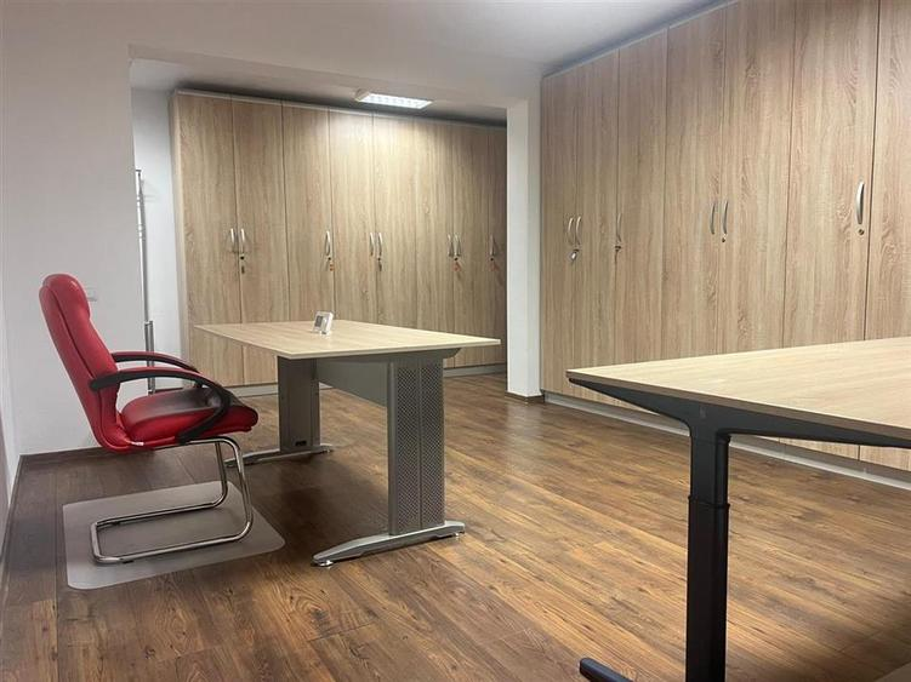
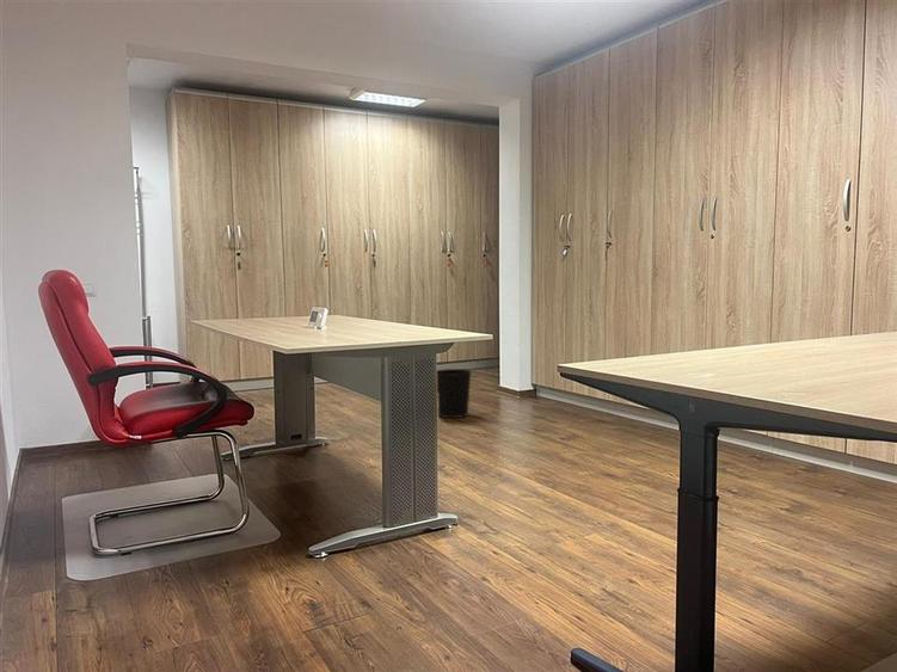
+ wastebasket [436,368,473,419]
